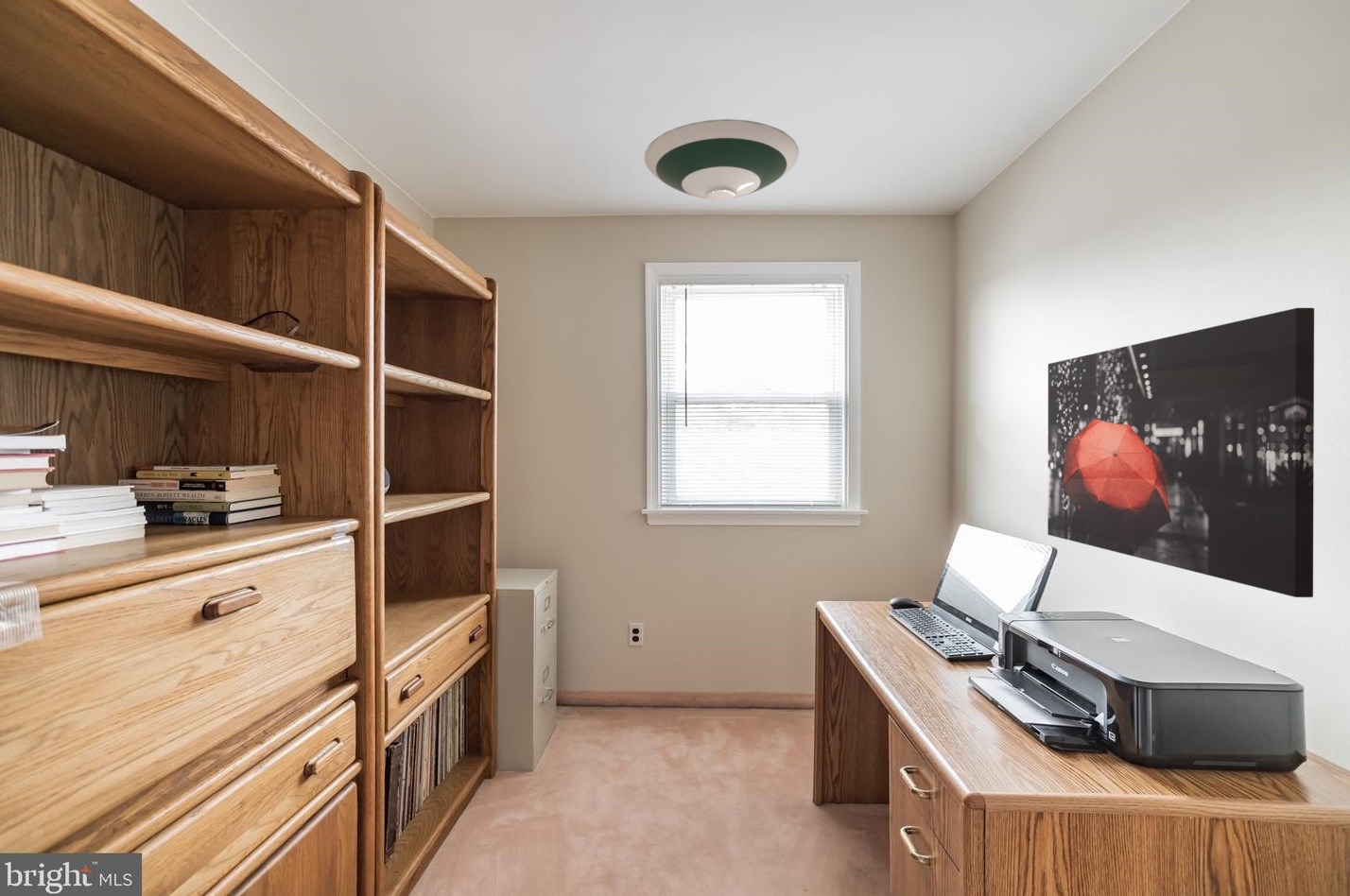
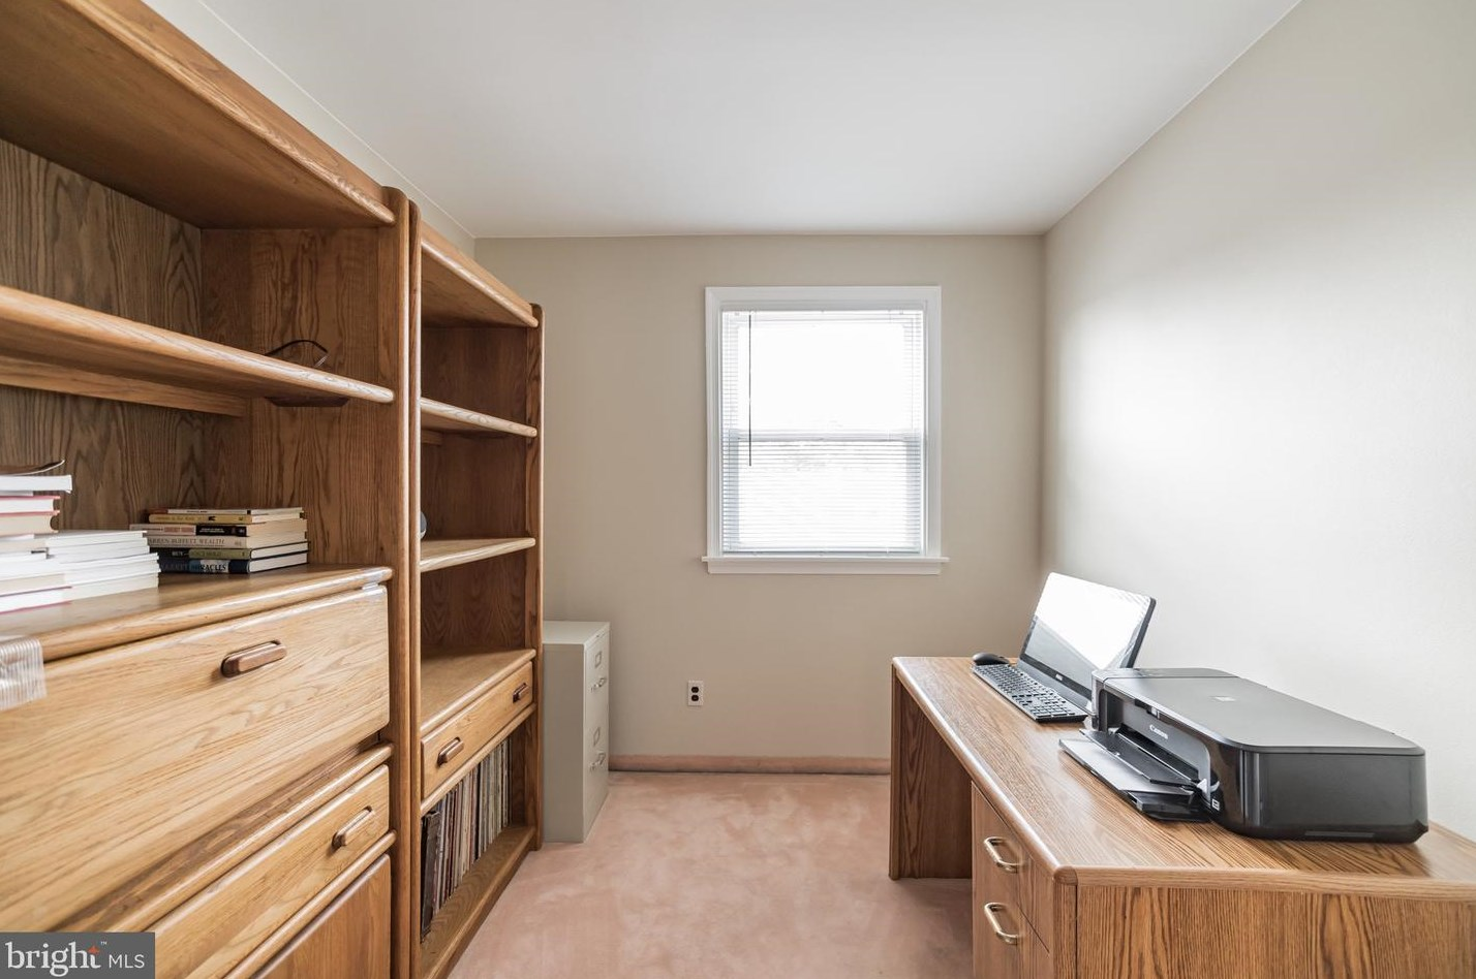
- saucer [644,118,800,202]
- wall art [1047,307,1315,598]
